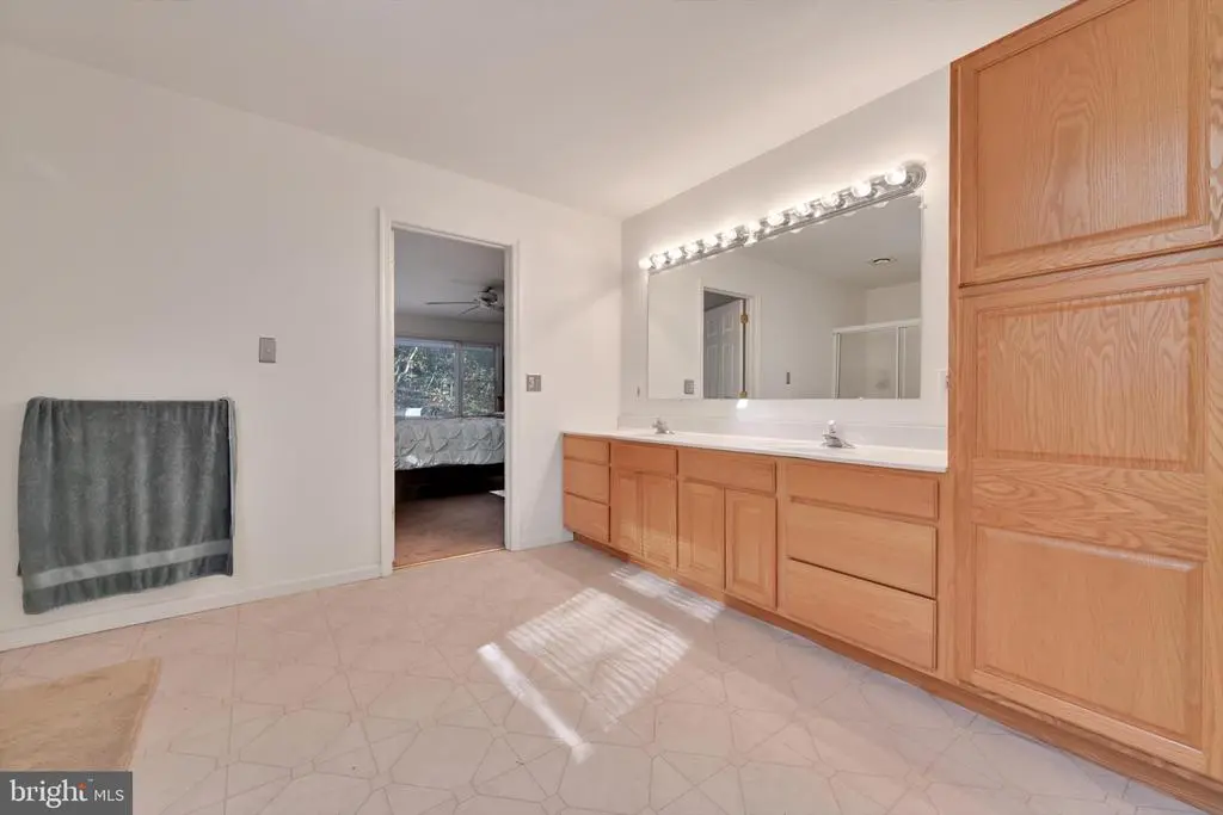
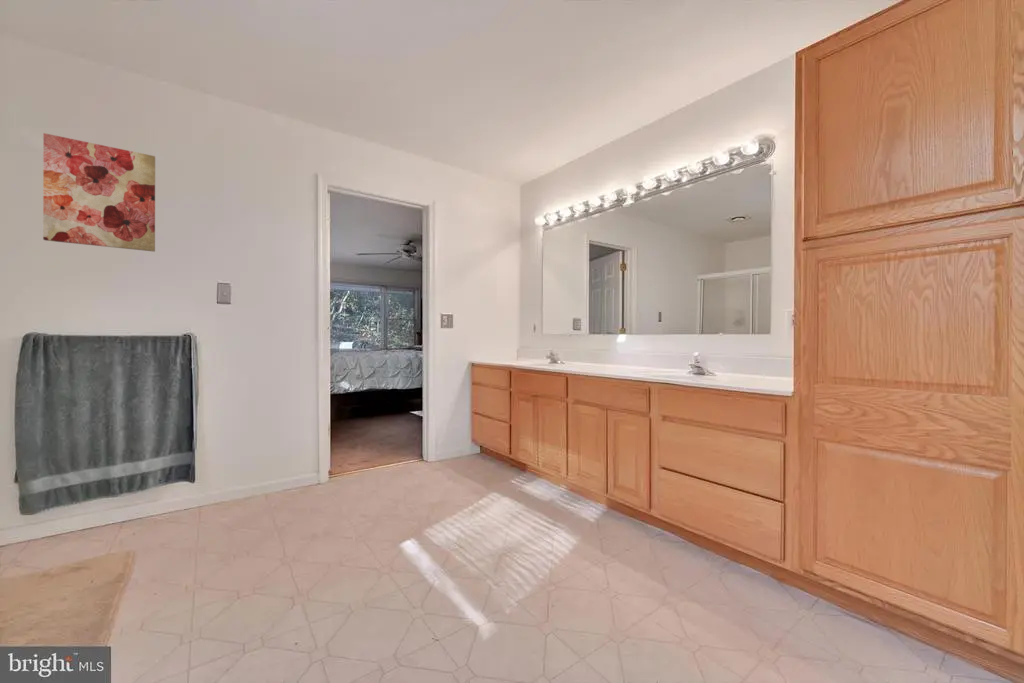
+ wall art [42,132,156,253]
